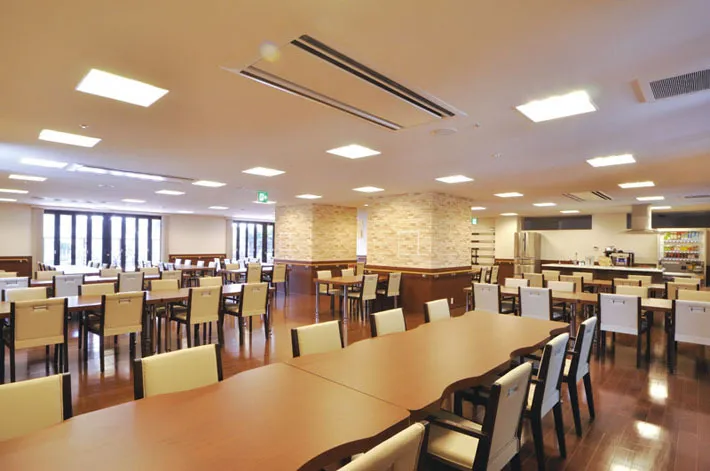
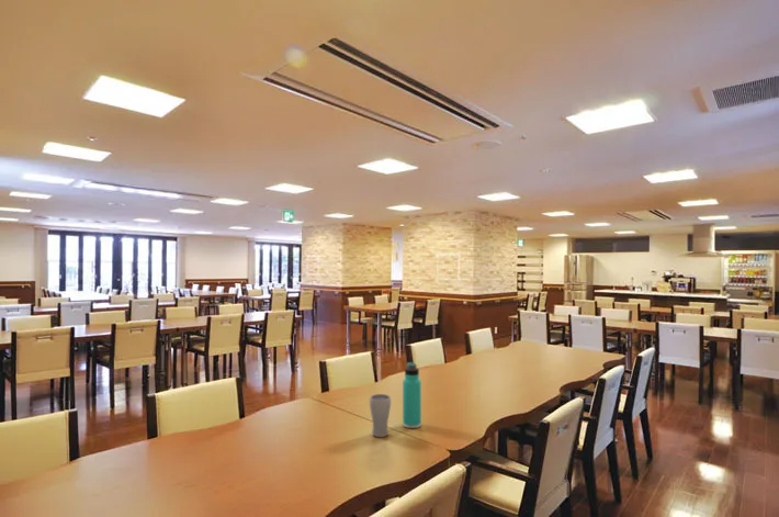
+ drinking glass [369,393,392,438]
+ thermos bottle [402,361,422,429]
